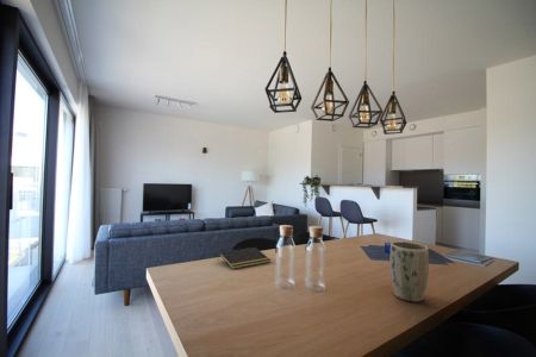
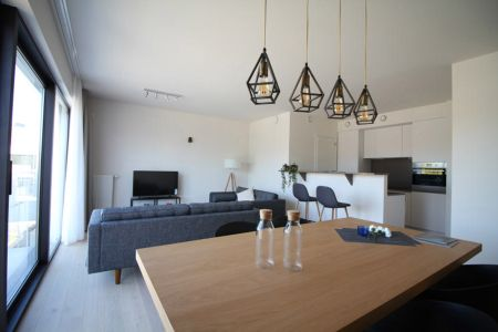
- notepad [217,246,272,270]
- plant pot [388,240,430,303]
